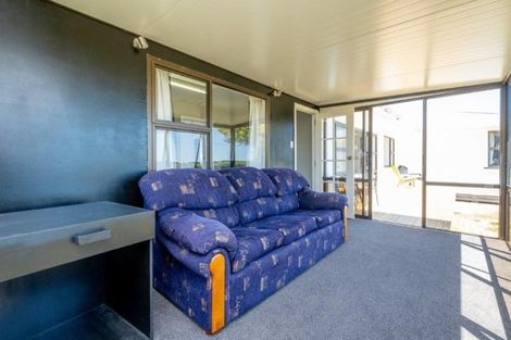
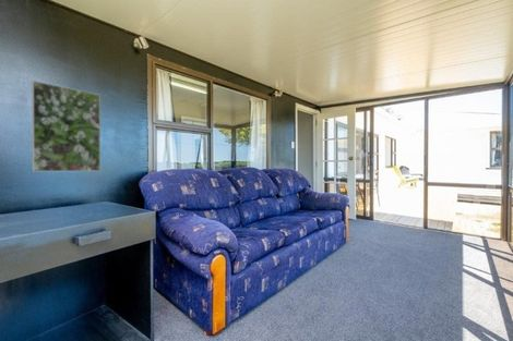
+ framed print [31,80,102,172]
